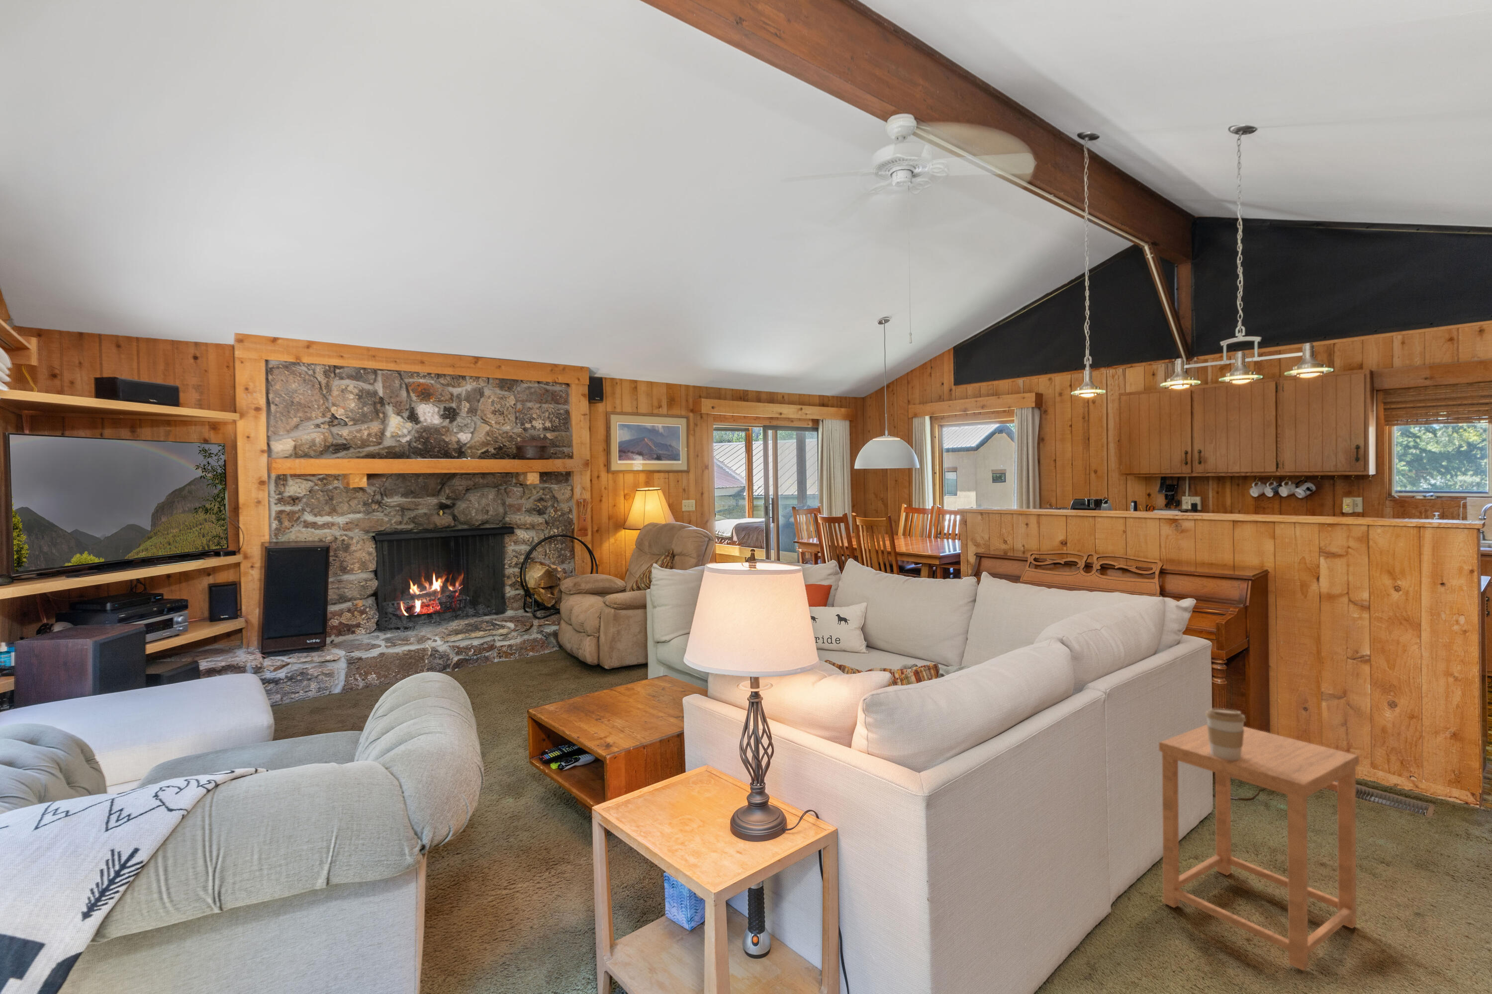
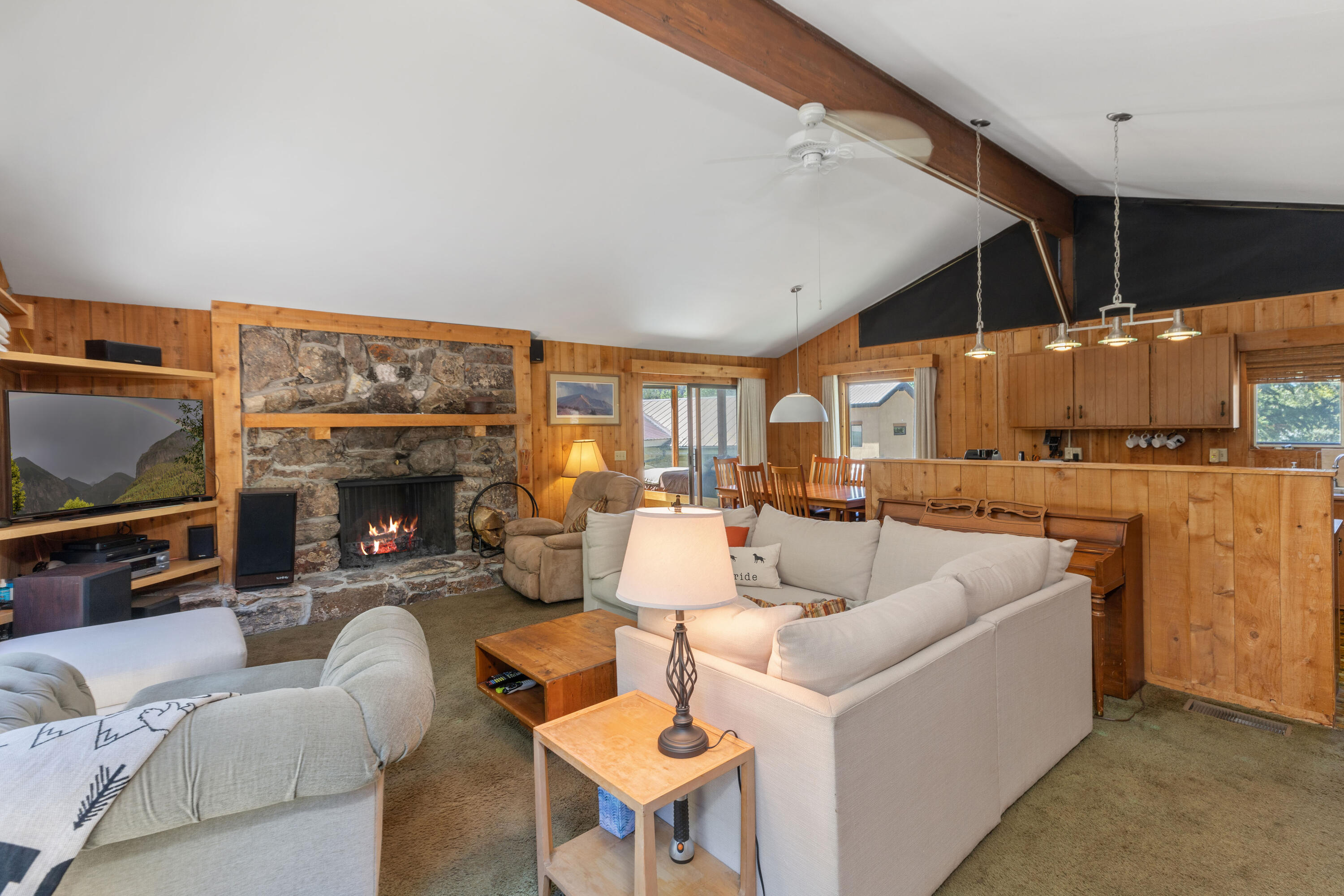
- coffee cup [1204,708,1247,760]
- side table [1158,723,1360,971]
